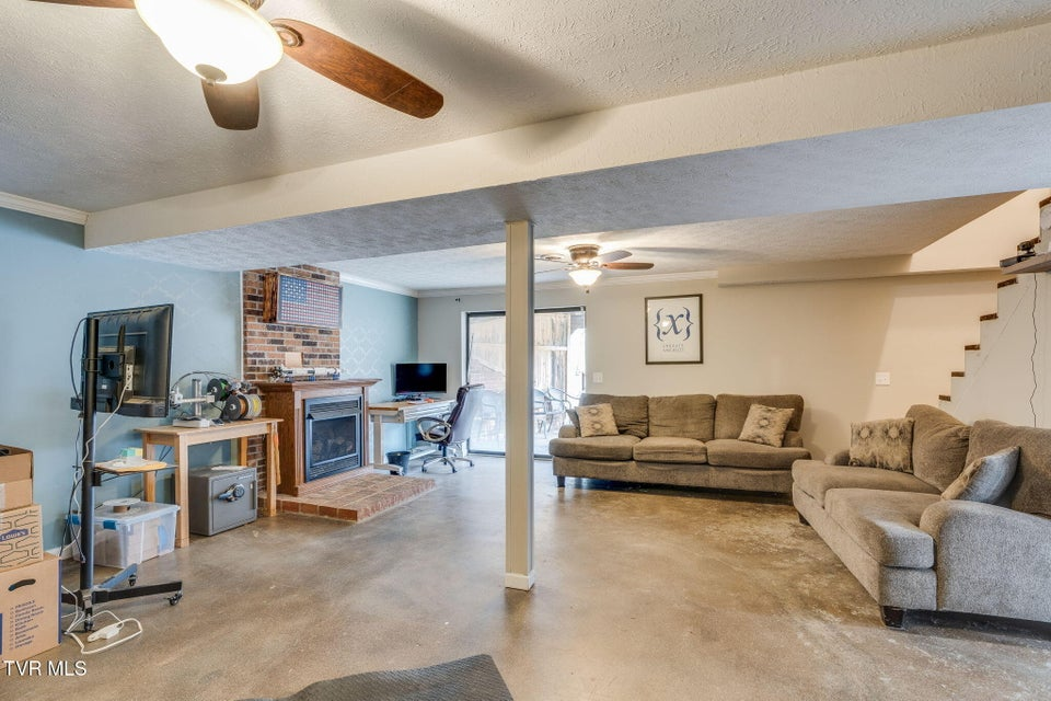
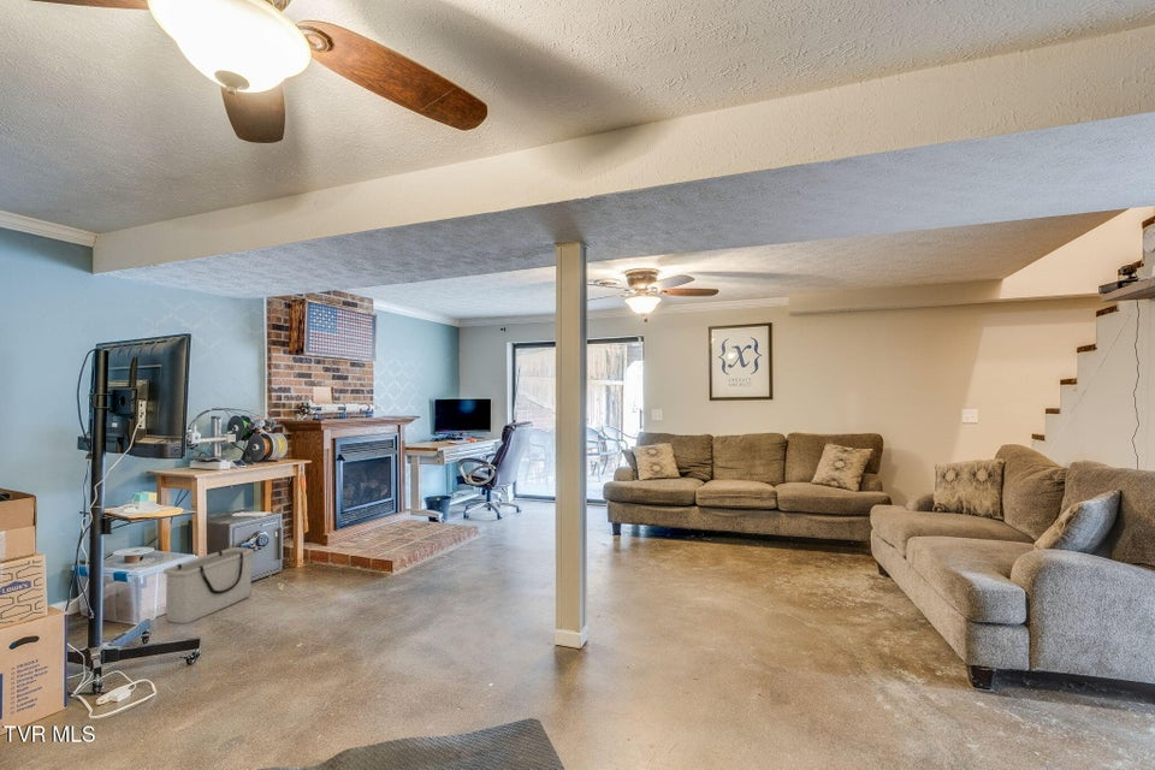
+ storage bin [162,546,255,624]
